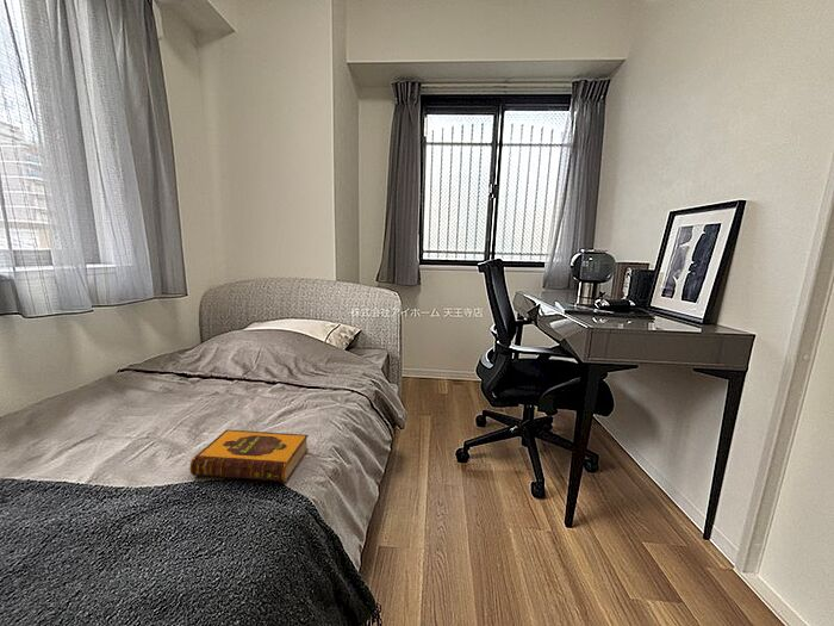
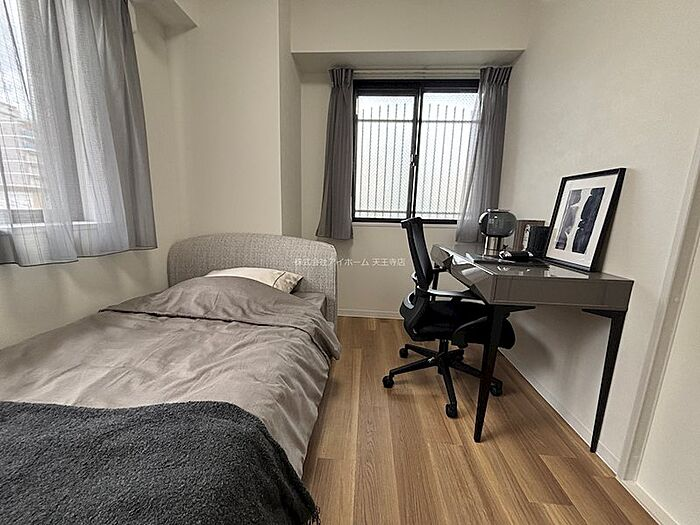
- hardback book [188,429,310,483]
